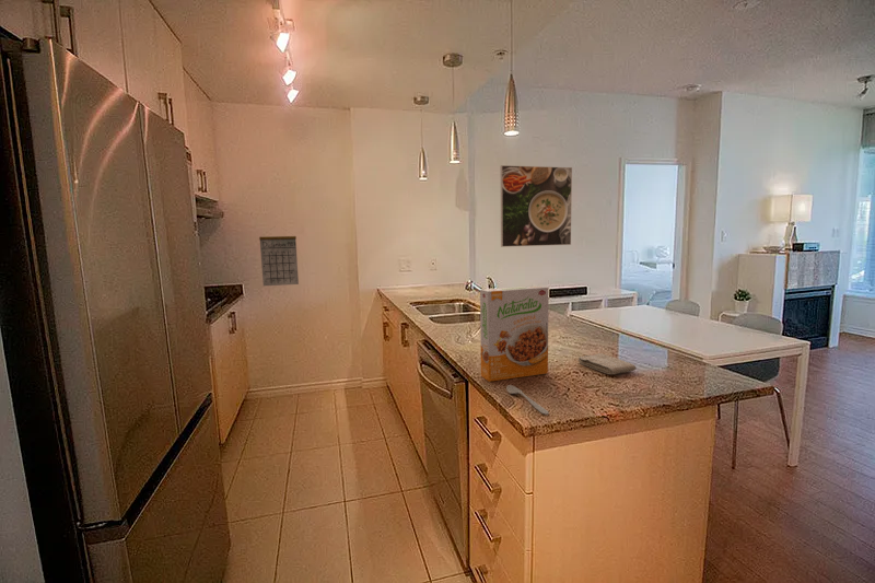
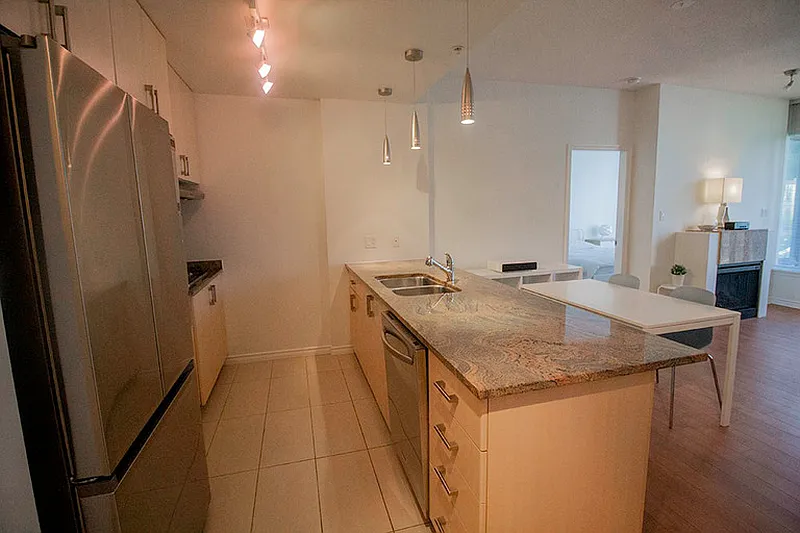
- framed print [500,164,573,248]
- cereal box [479,284,550,383]
- spoon [505,384,550,416]
- calendar [258,226,300,287]
- washcloth [576,352,637,375]
